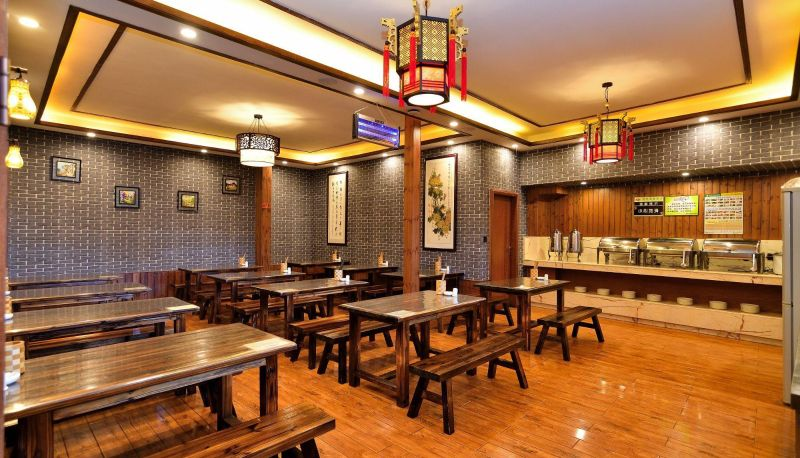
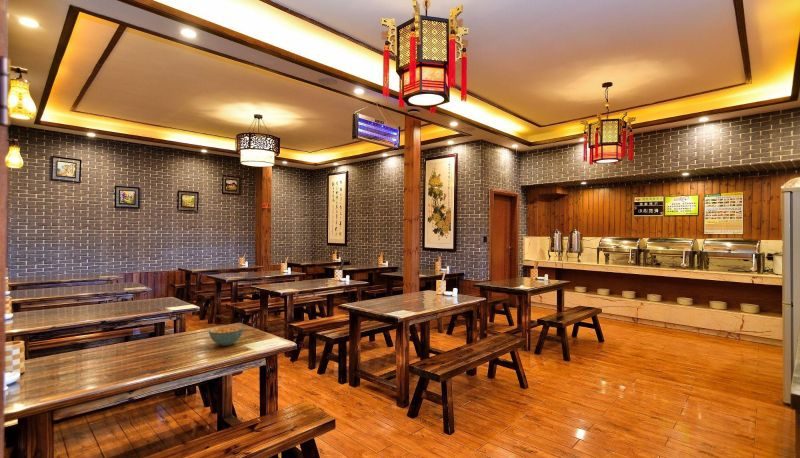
+ cereal bowl [208,324,244,347]
